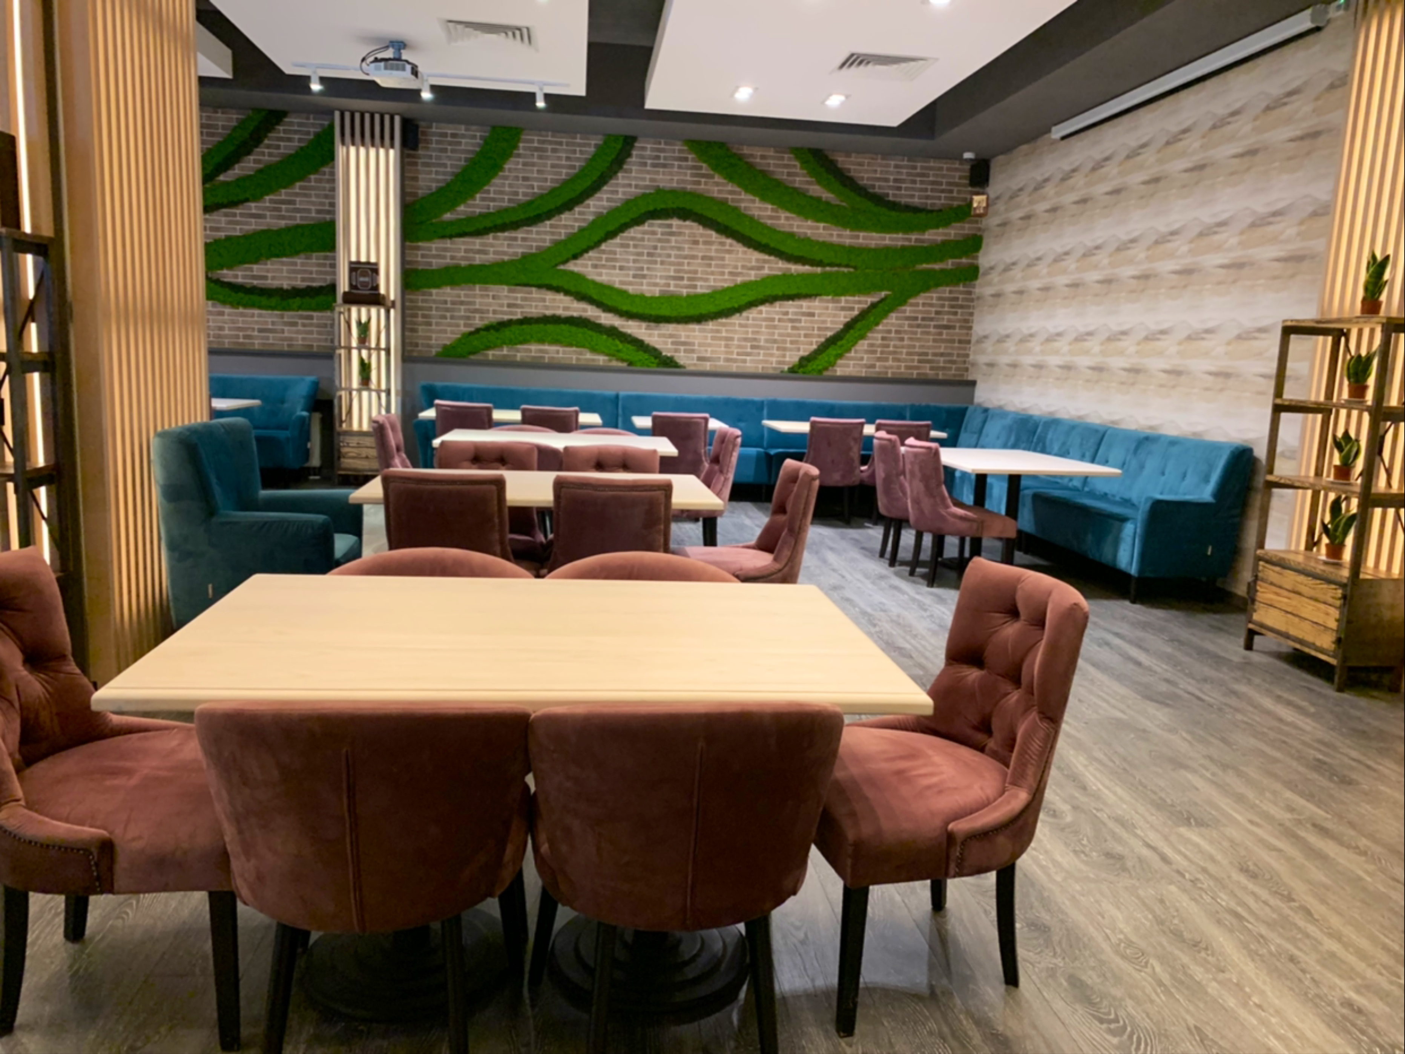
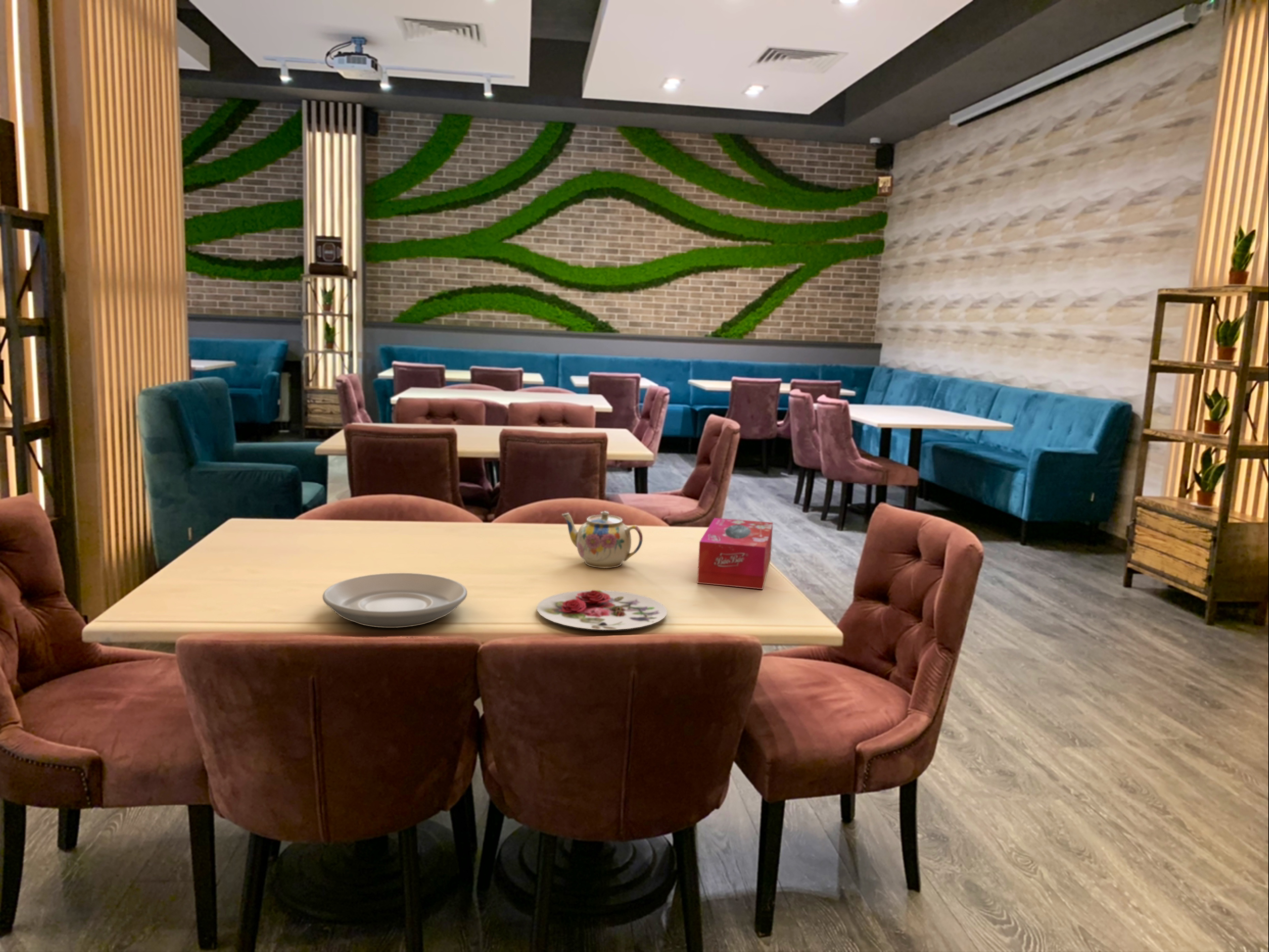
+ teapot [561,511,643,569]
+ tissue box [697,518,773,590]
+ plate [536,590,668,630]
+ plate [322,573,468,628]
